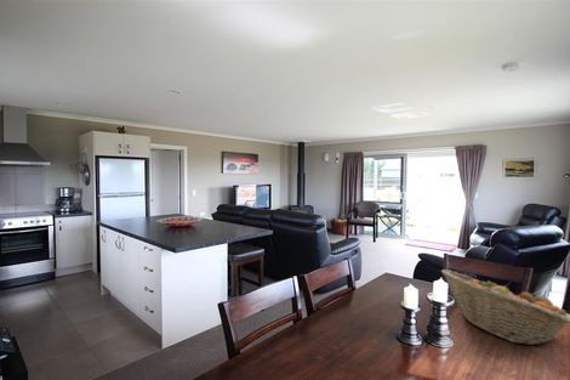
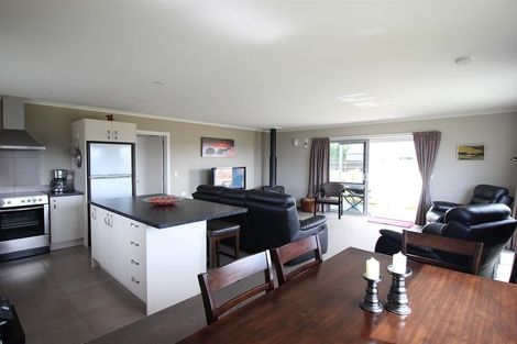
- fruit basket [440,268,570,346]
